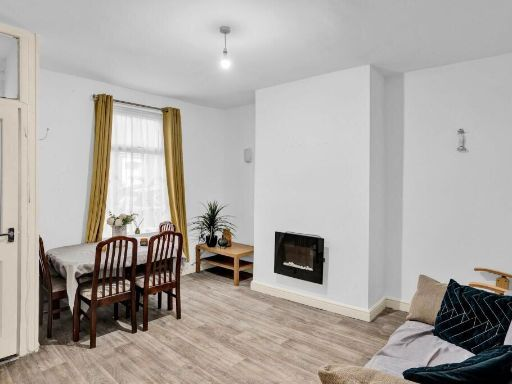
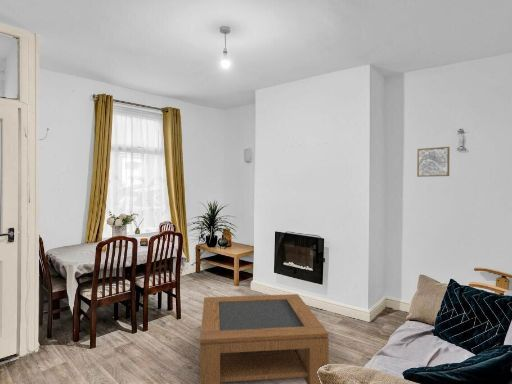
+ coffee table [199,293,330,384]
+ wall art [416,146,451,178]
